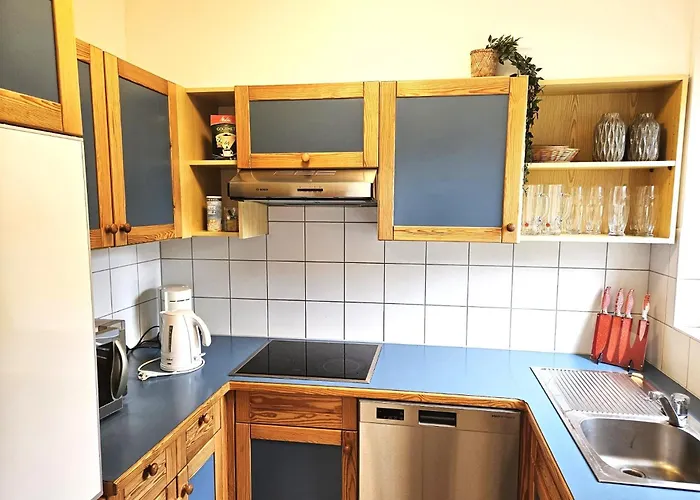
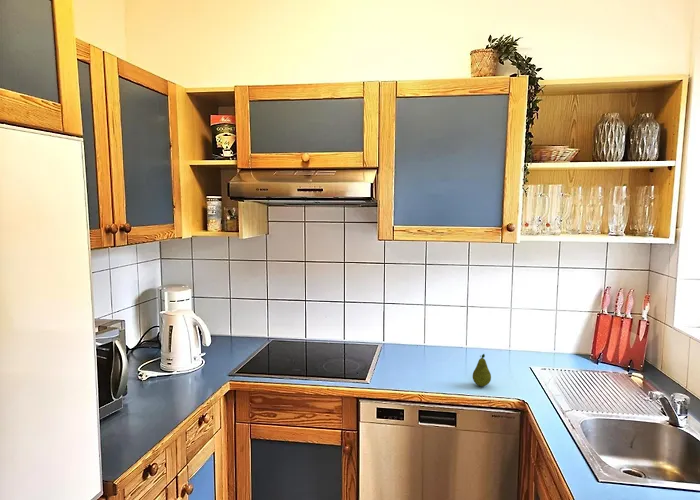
+ fruit [472,353,492,387]
